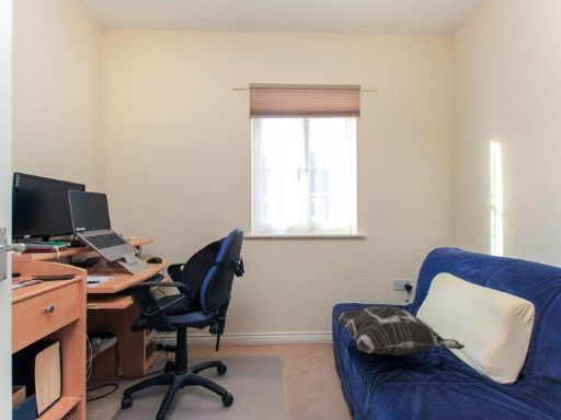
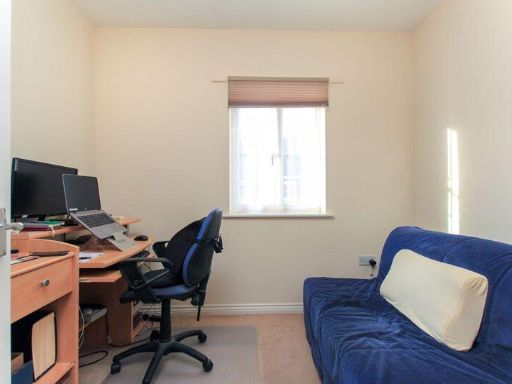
- decorative pillow [332,305,466,357]
